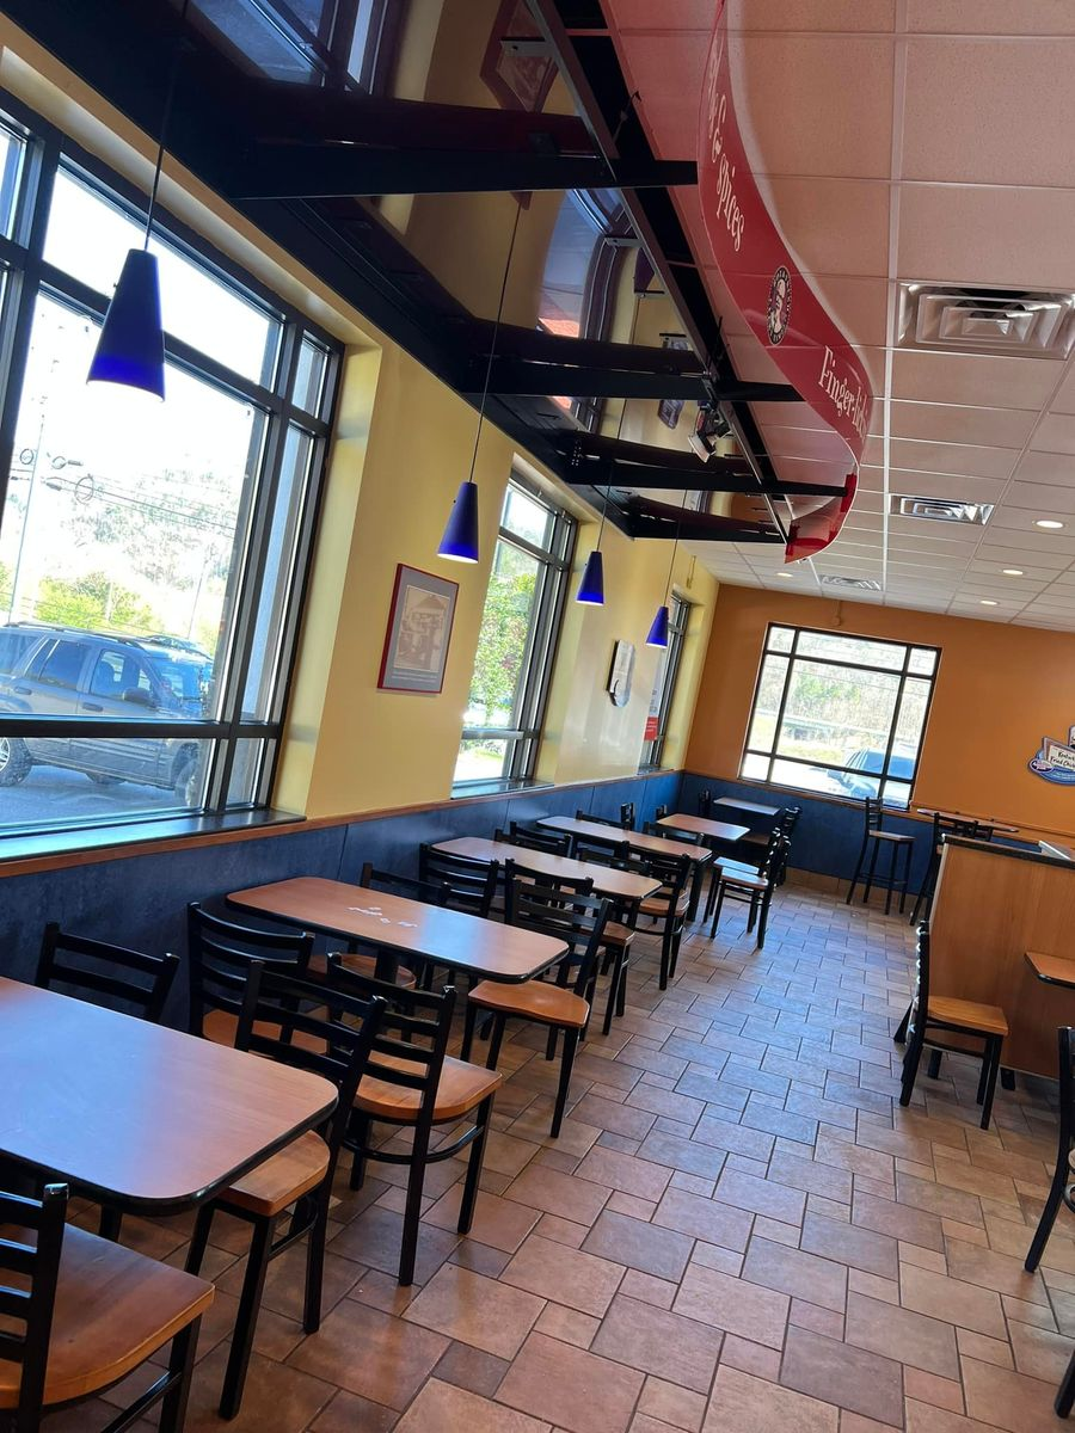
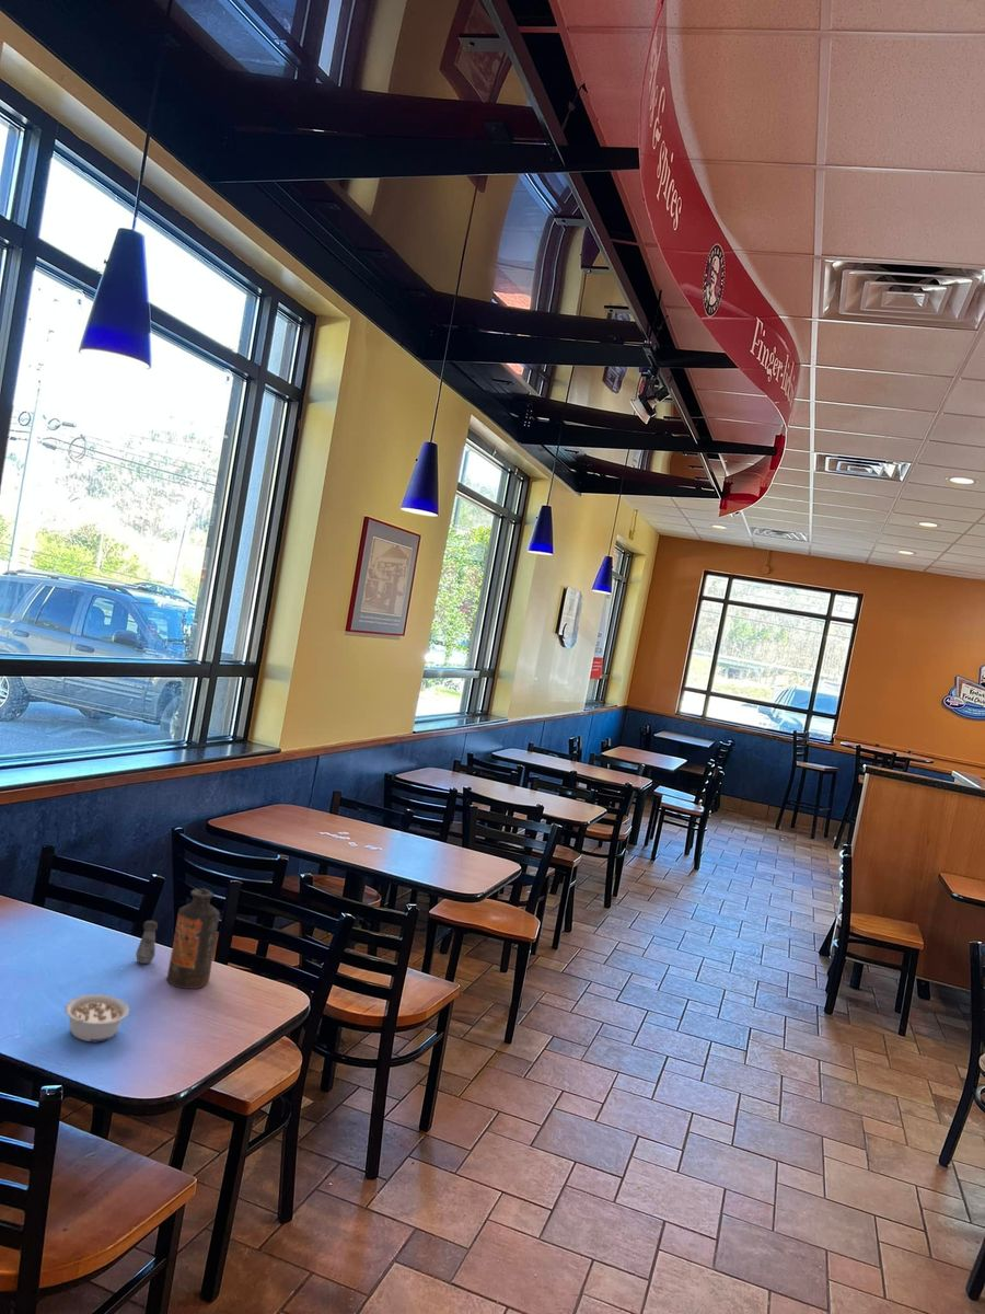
+ legume [63,993,130,1042]
+ bottle [166,887,221,990]
+ salt shaker [135,920,159,965]
